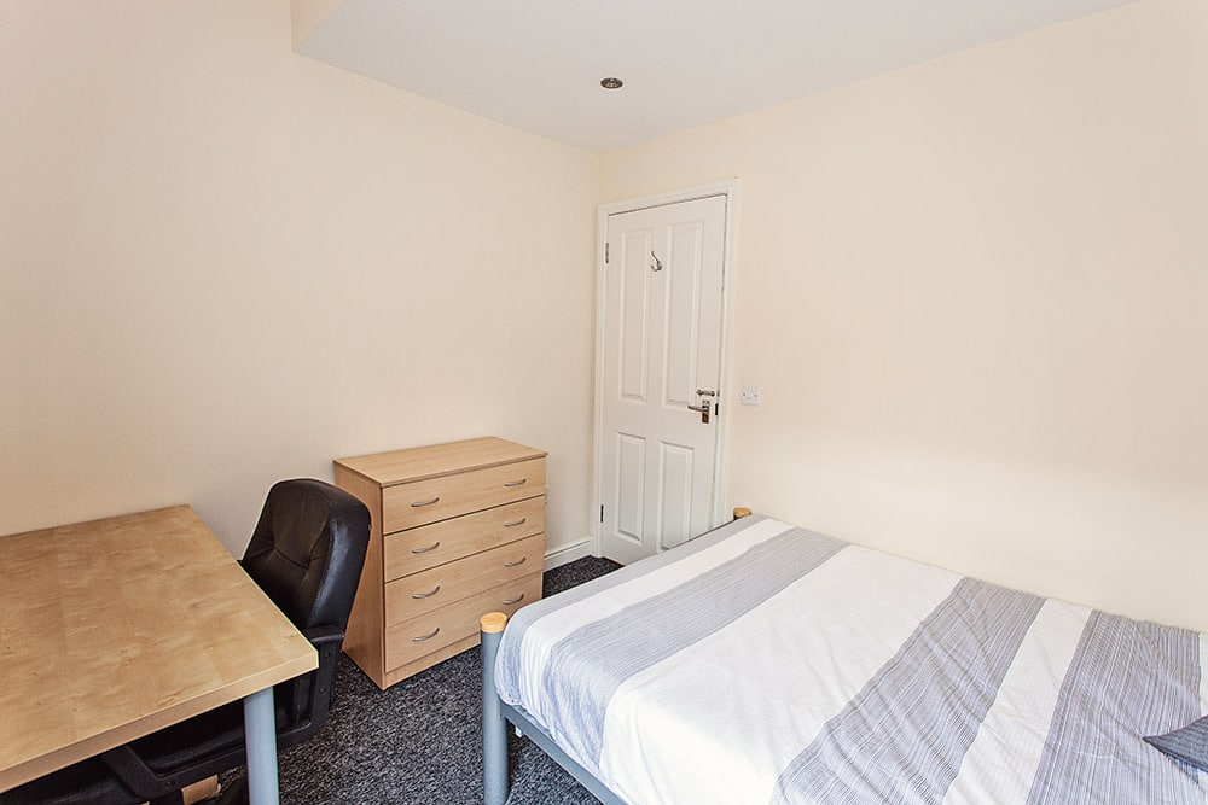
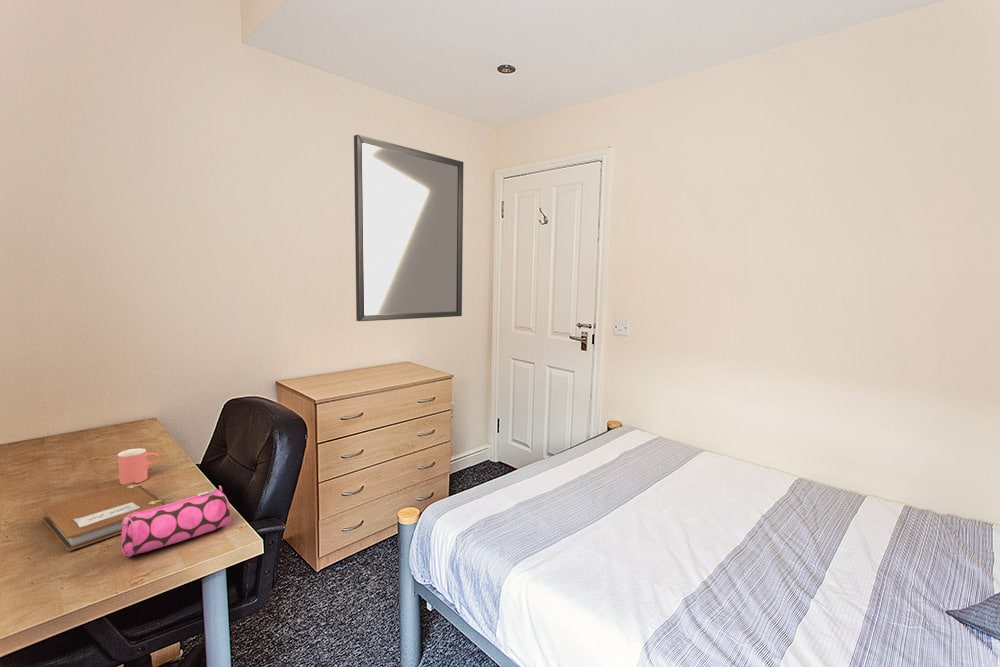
+ home mirror [353,134,464,322]
+ notebook [40,482,167,552]
+ cup [117,447,160,485]
+ pencil case [120,485,232,558]
